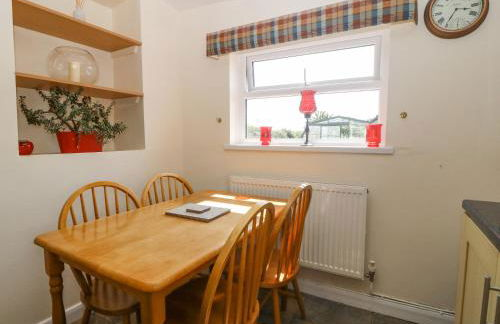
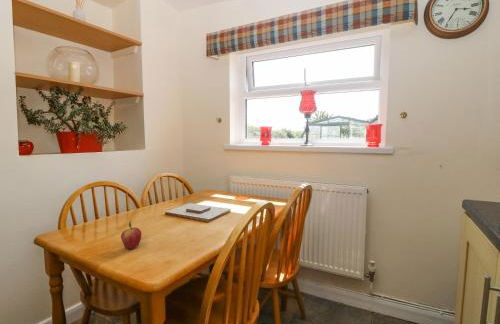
+ fruit [120,219,142,250]
